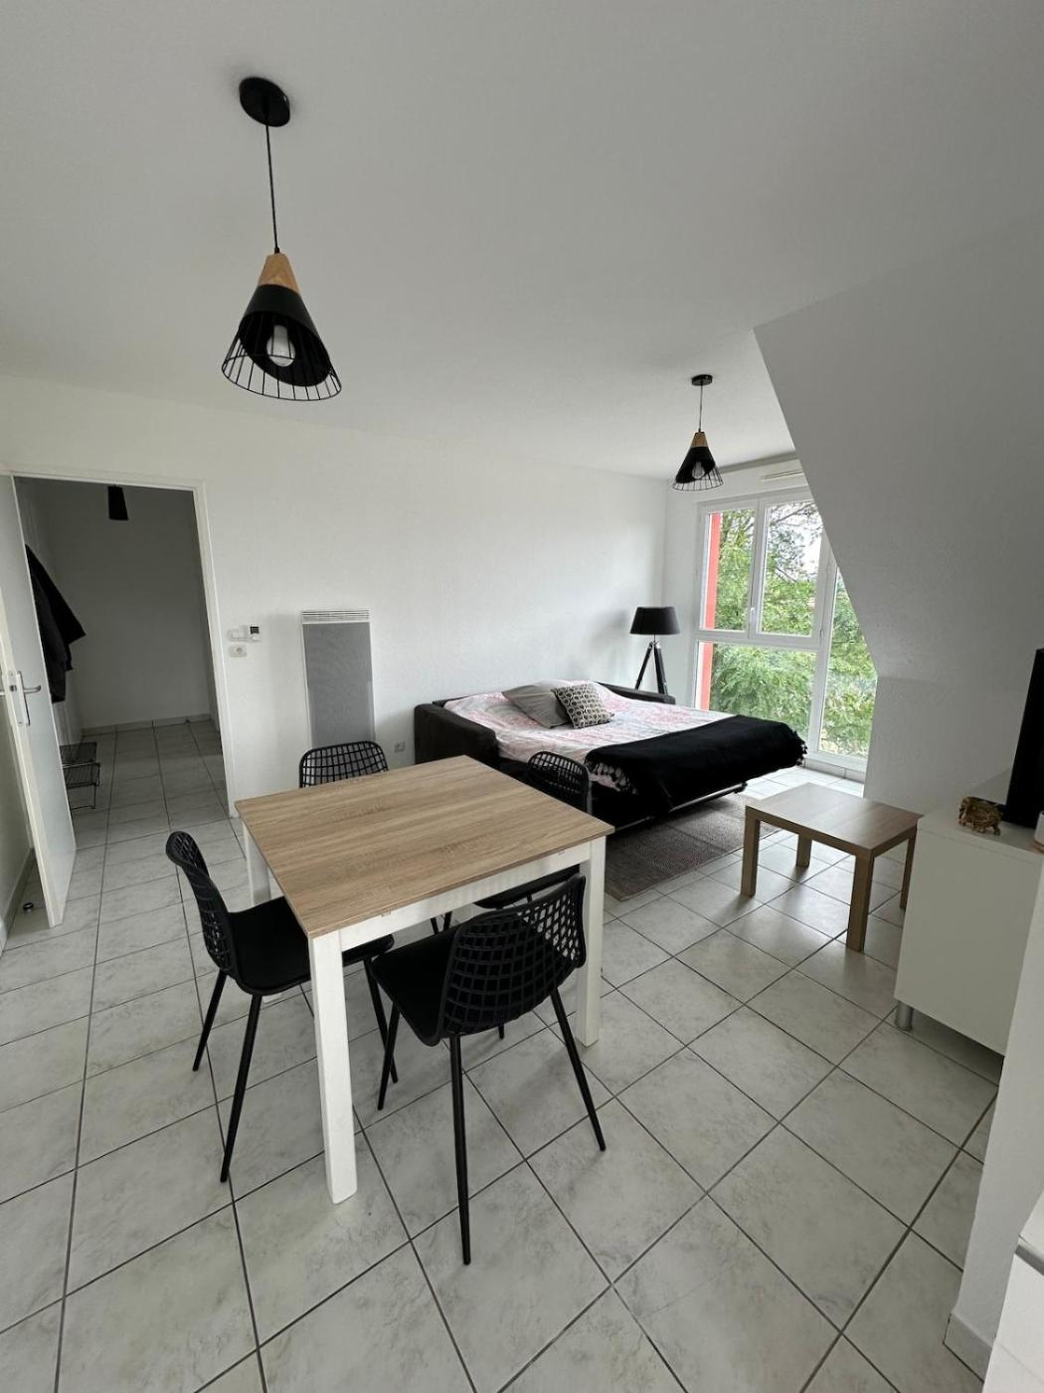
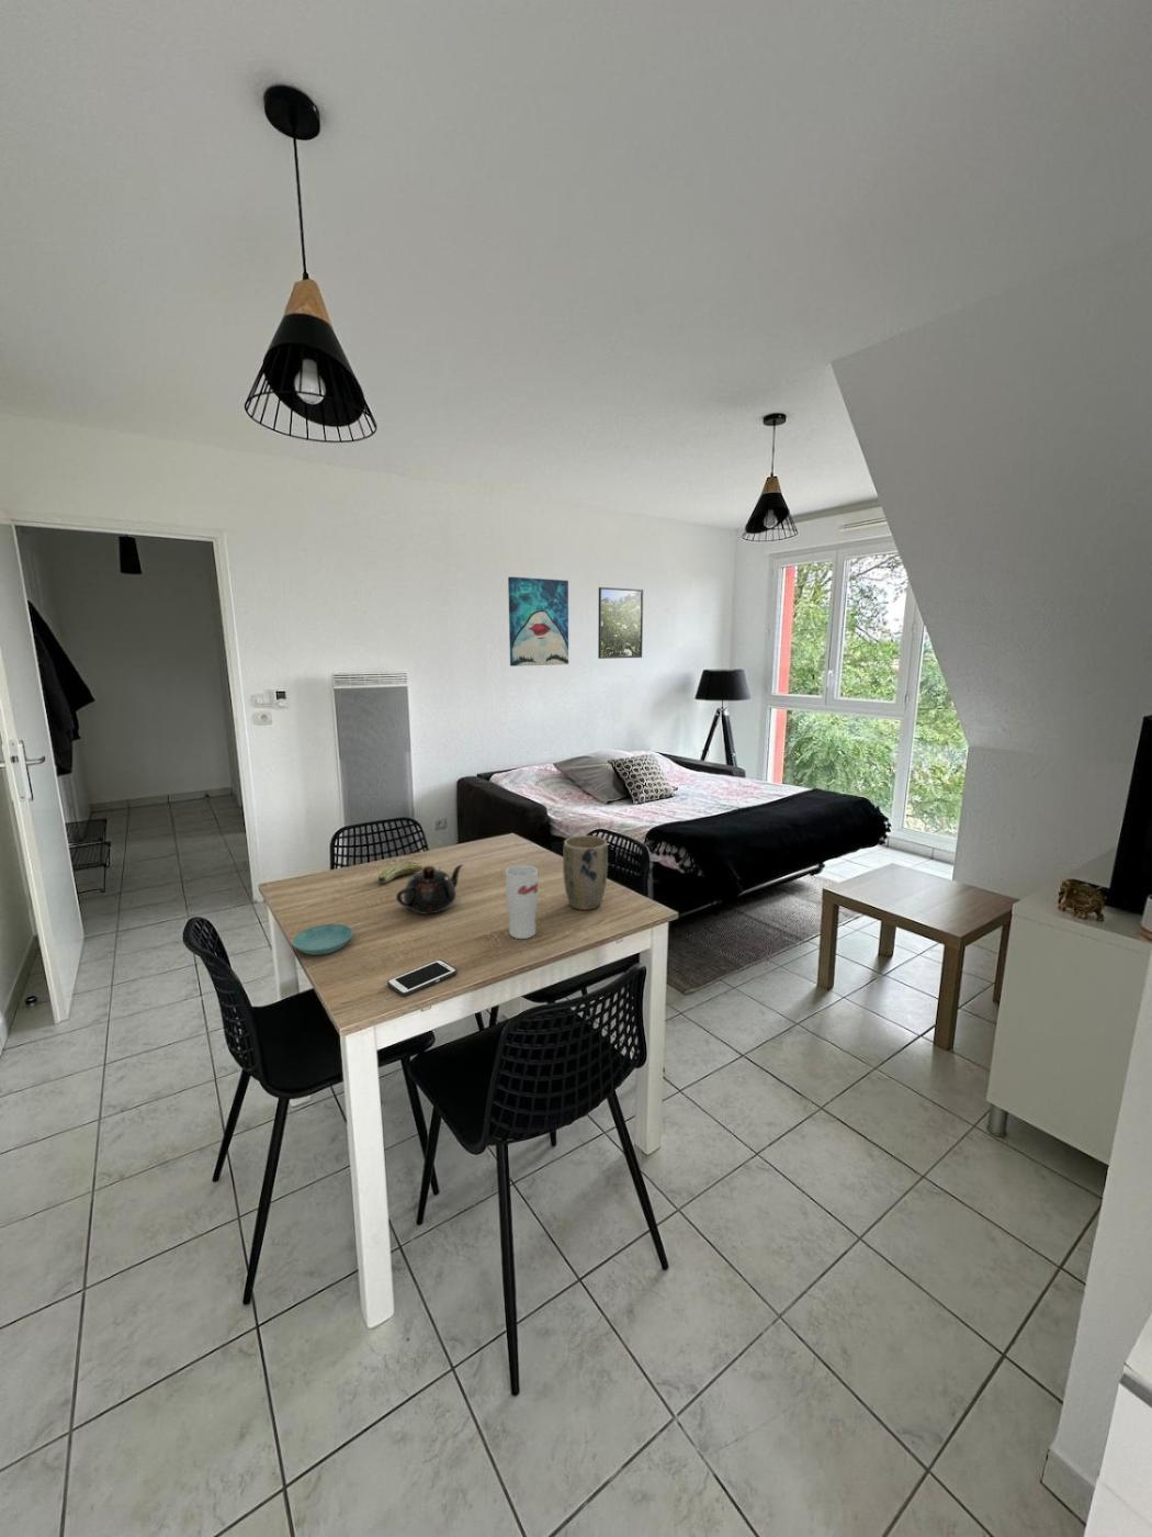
+ wall art [507,575,570,668]
+ saucer [292,923,355,956]
+ teapot [394,864,465,916]
+ cell phone [386,959,457,997]
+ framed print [597,586,644,660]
+ cup [505,864,538,940]
+ plant pot [561,834,609,911]
+ fruit [378,860,442,883]
